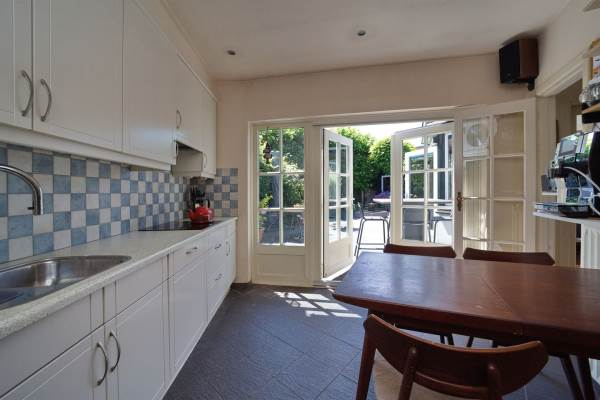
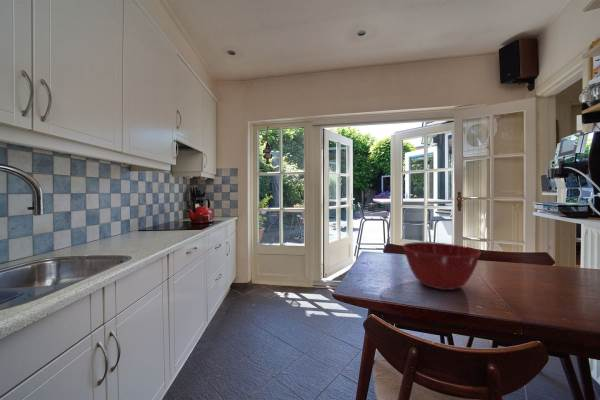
+ mixing bowl [402,241,482,291]
